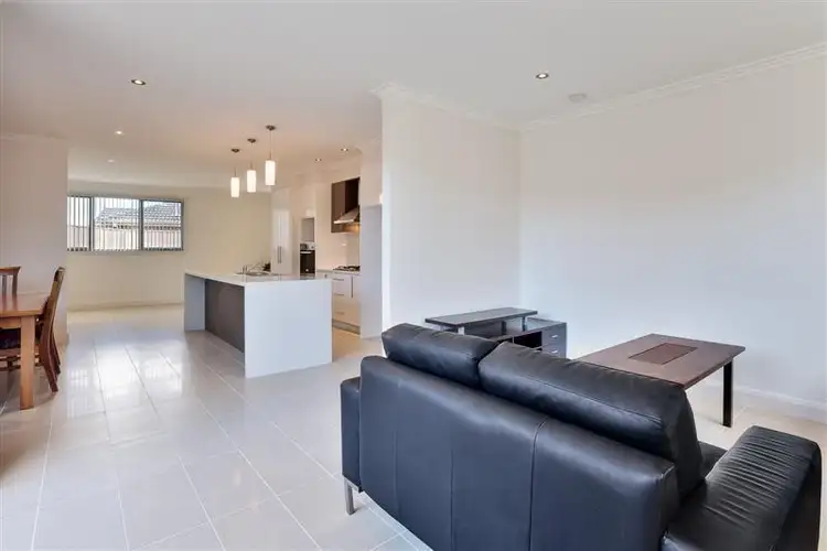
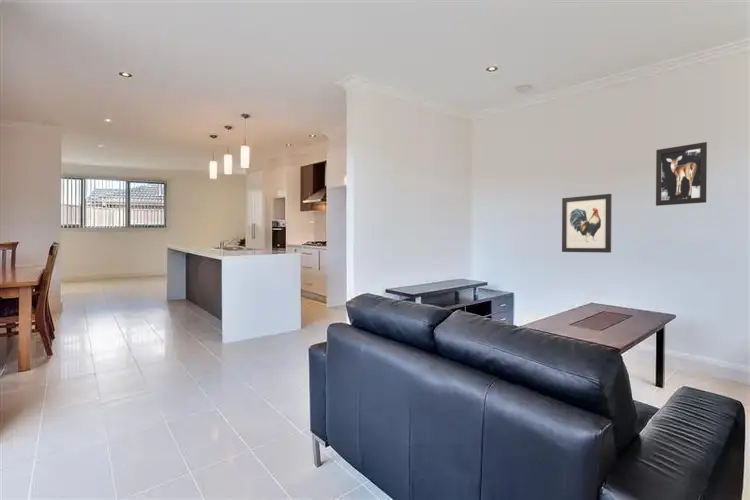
+ wall art [561,193,613,254]
+ wall art [655,141,708,207]
